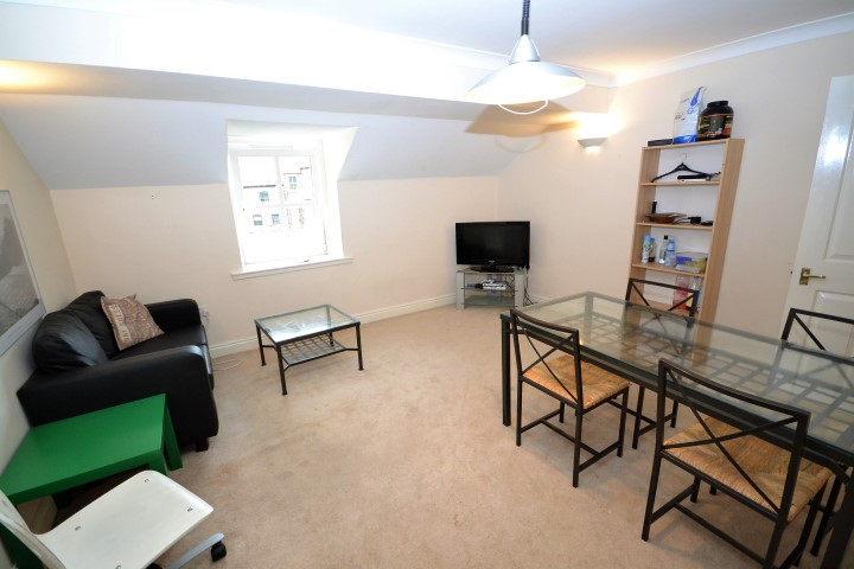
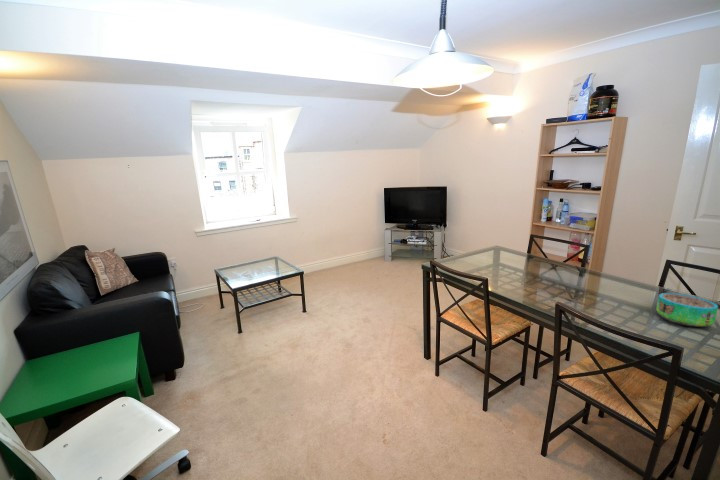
+ decorative bowl [655,292,719,328]
